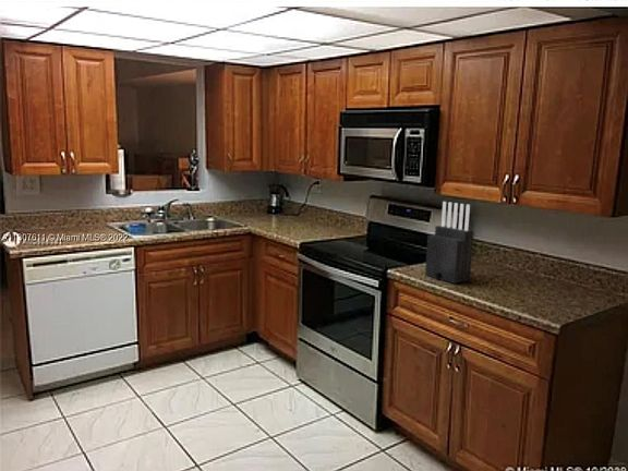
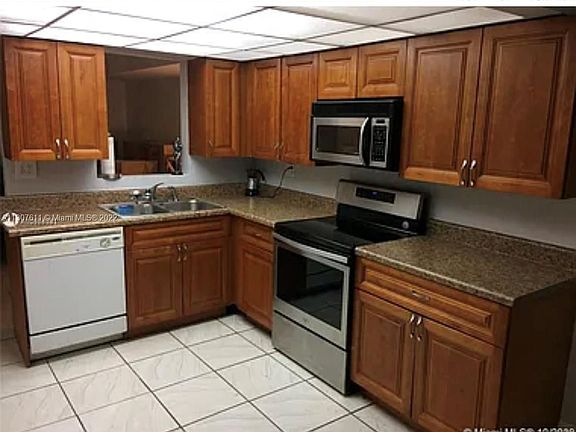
- knife block [424,201,474,285]
